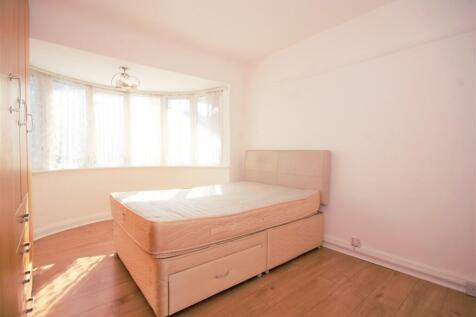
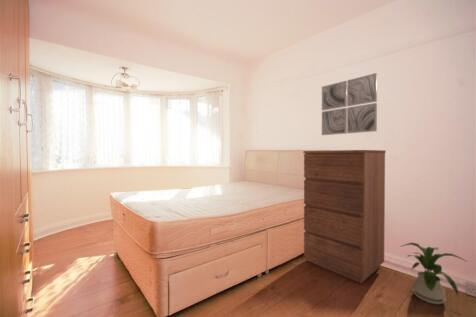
+ dresser [302,149,387,284]
+ house plant [400,241,467,305]
+ wall art [321,72,378,136]
